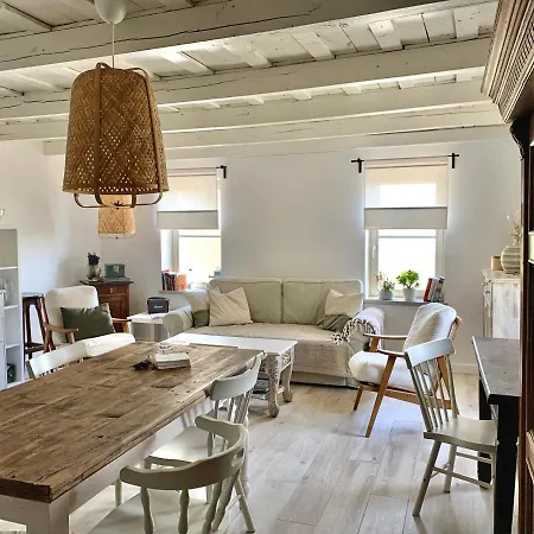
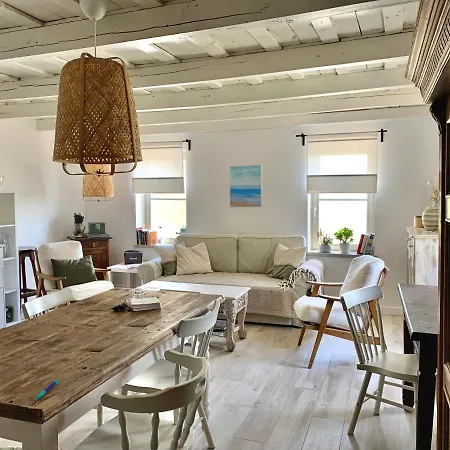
+ pen [34,378,59,401]
+ wall art [228,164,263,208]
